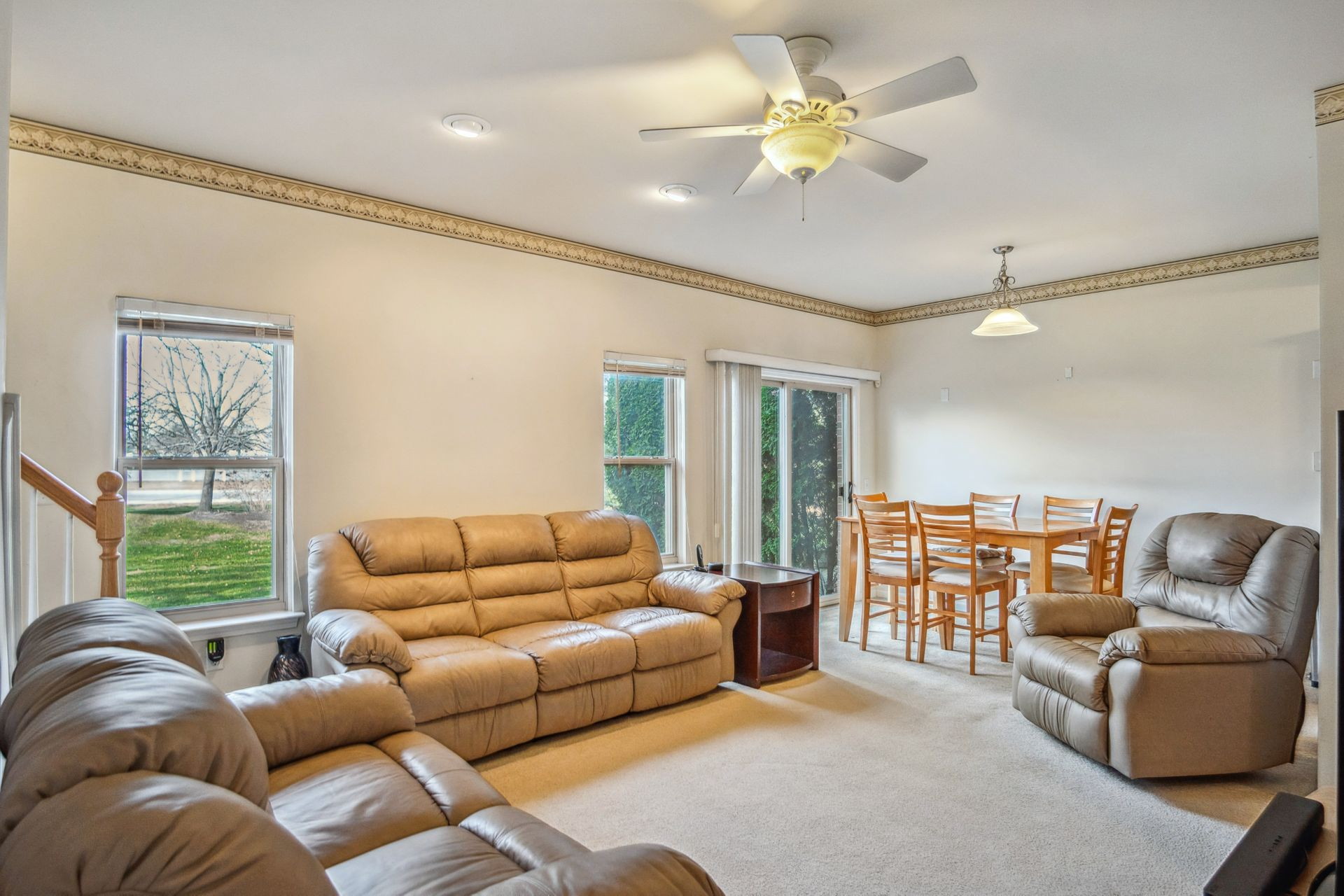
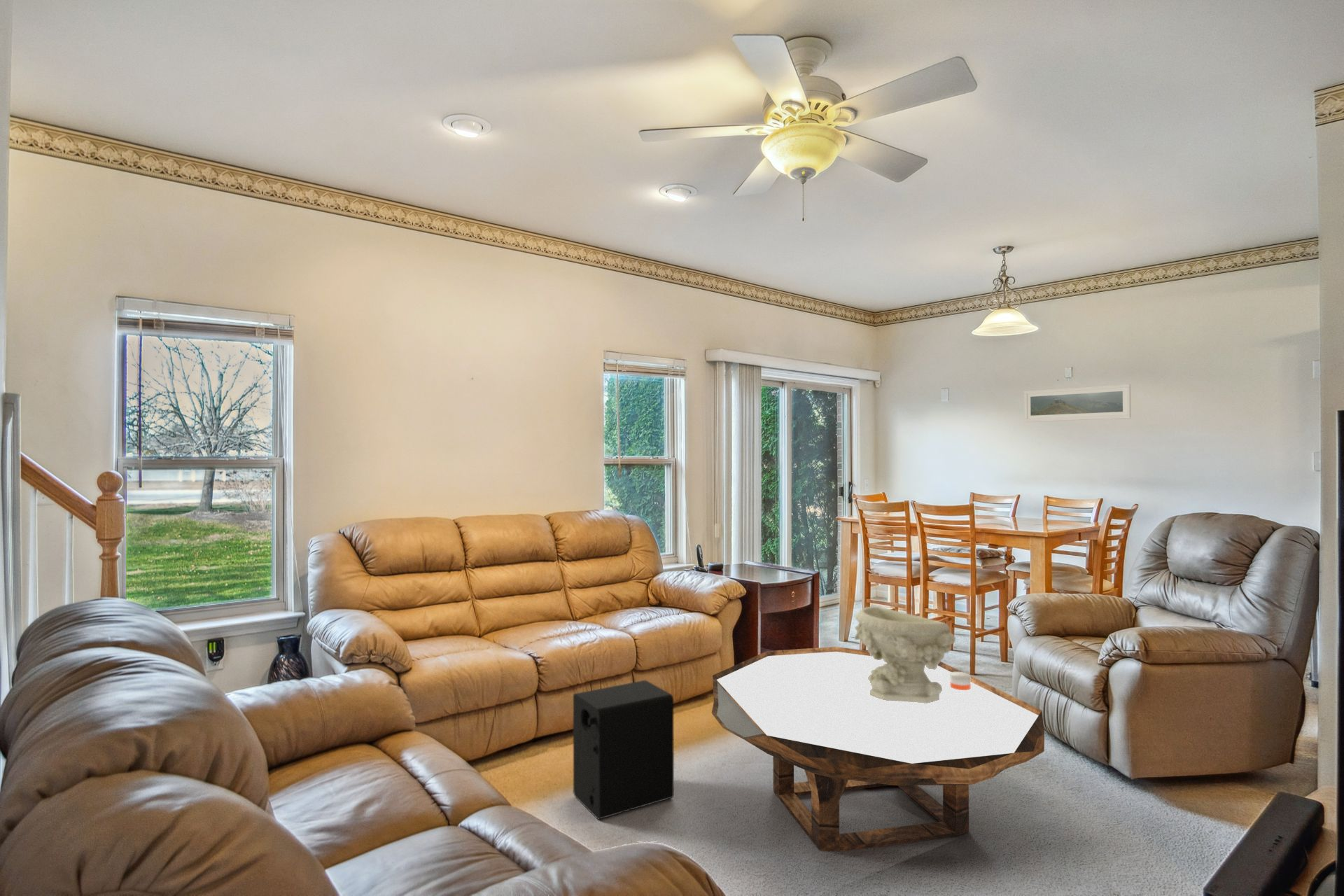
+ candle [950,667,971,690]
+ speaker [573,680,675,820]
+ decorative bowl [853,605,956,703]
+ coffee table [711,646,1045,852]
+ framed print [1023,384,1132,423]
